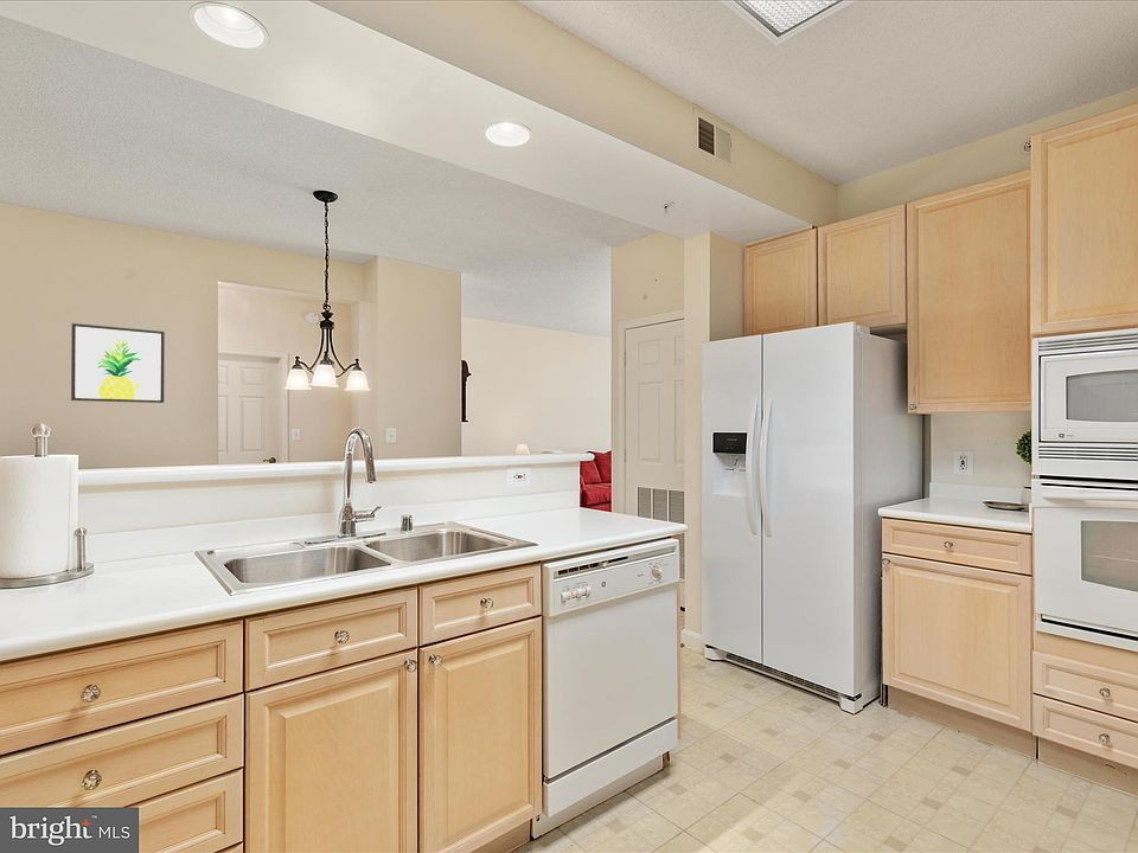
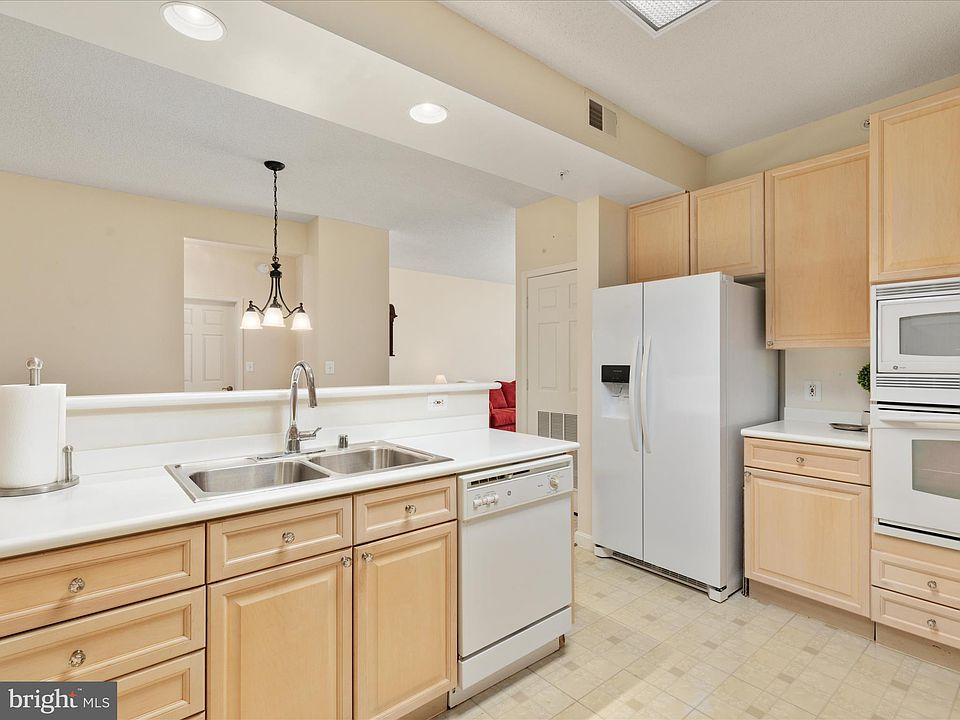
- wall art [70,322,166,404]
